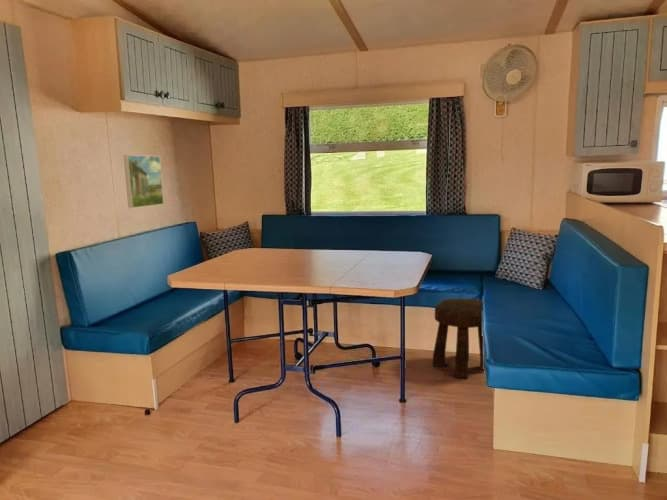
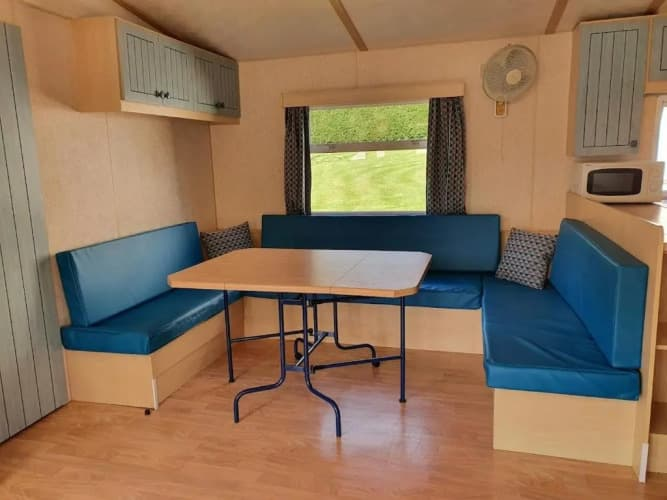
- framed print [123,154,165,209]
- stool [432,297,485,379]
